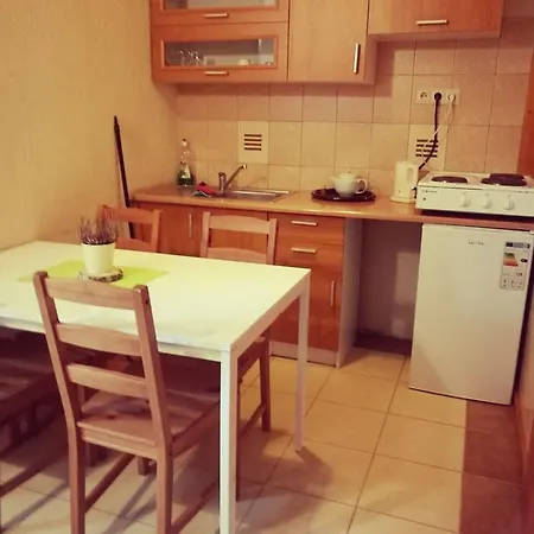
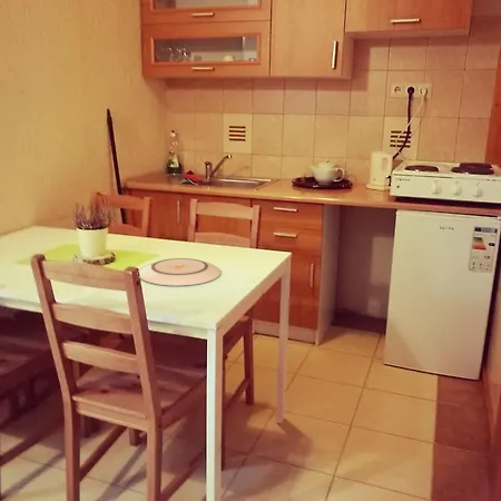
+ plate [138,257,223,287]
